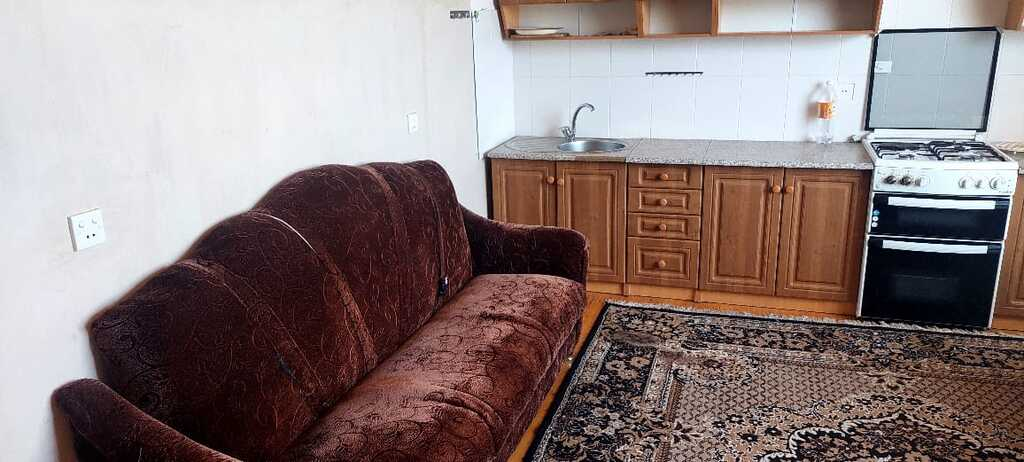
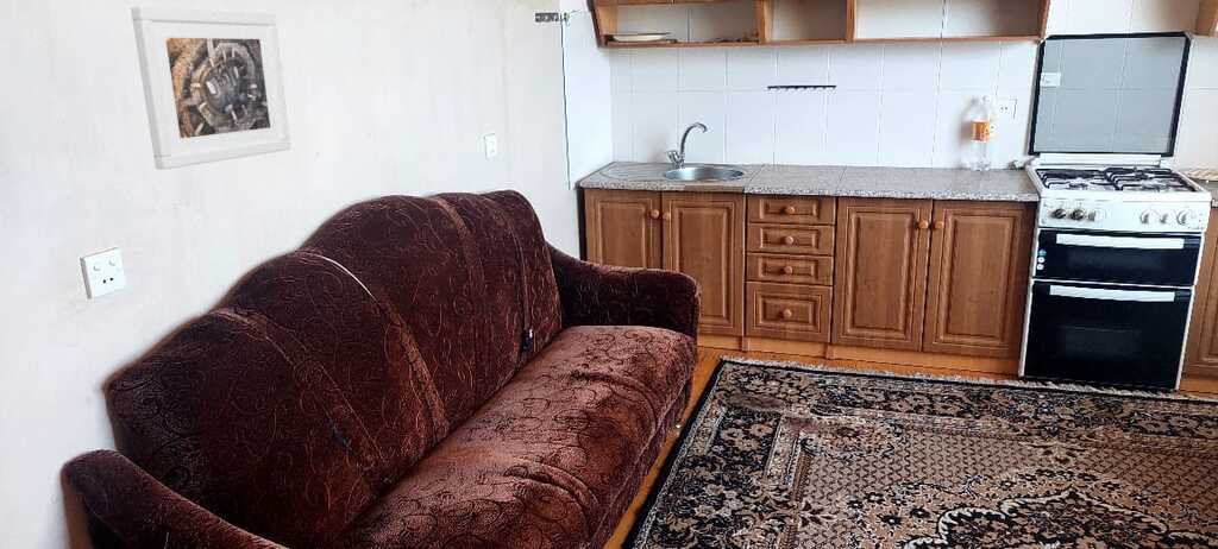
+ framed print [130,6,293,170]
